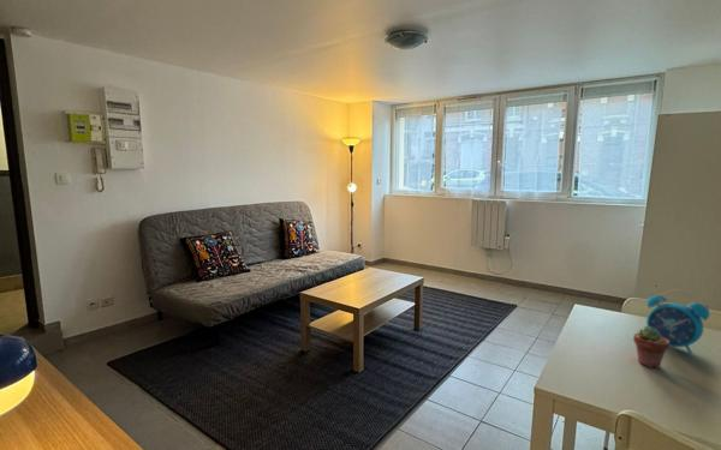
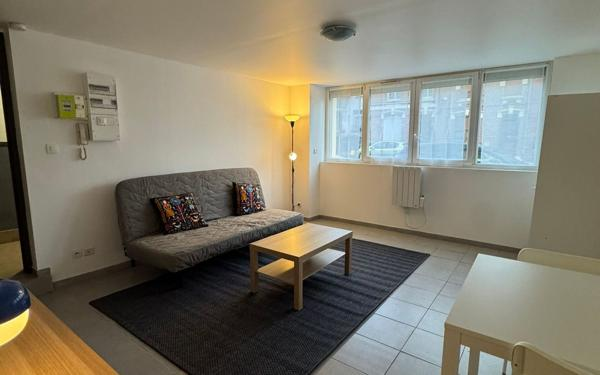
- alarm clock [645,289,711,358]
- potted succulent [632,325,671,368]
